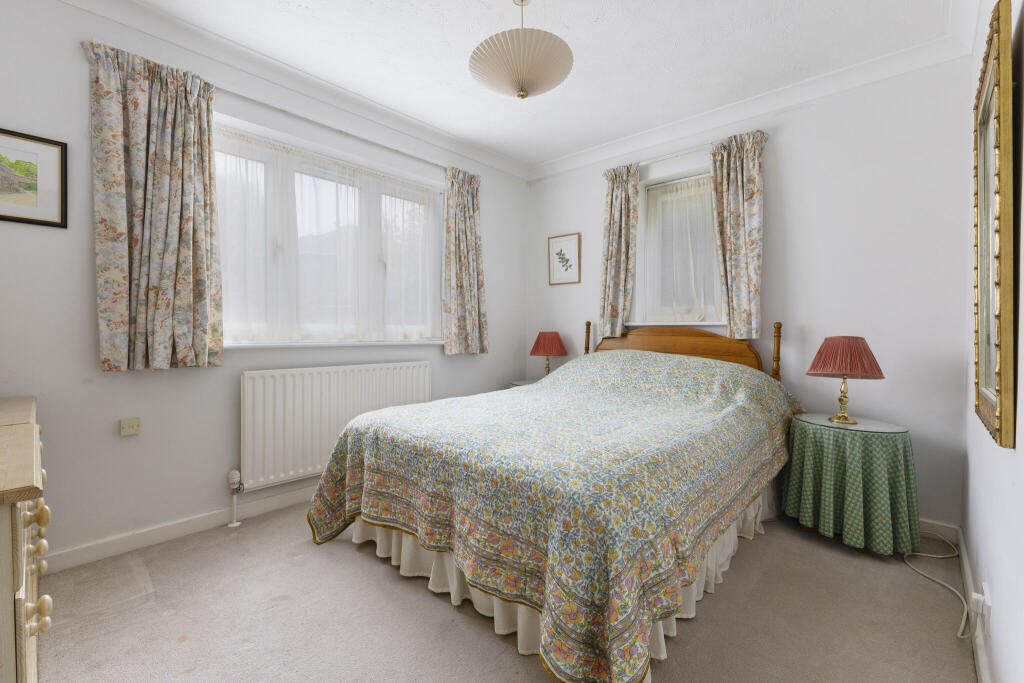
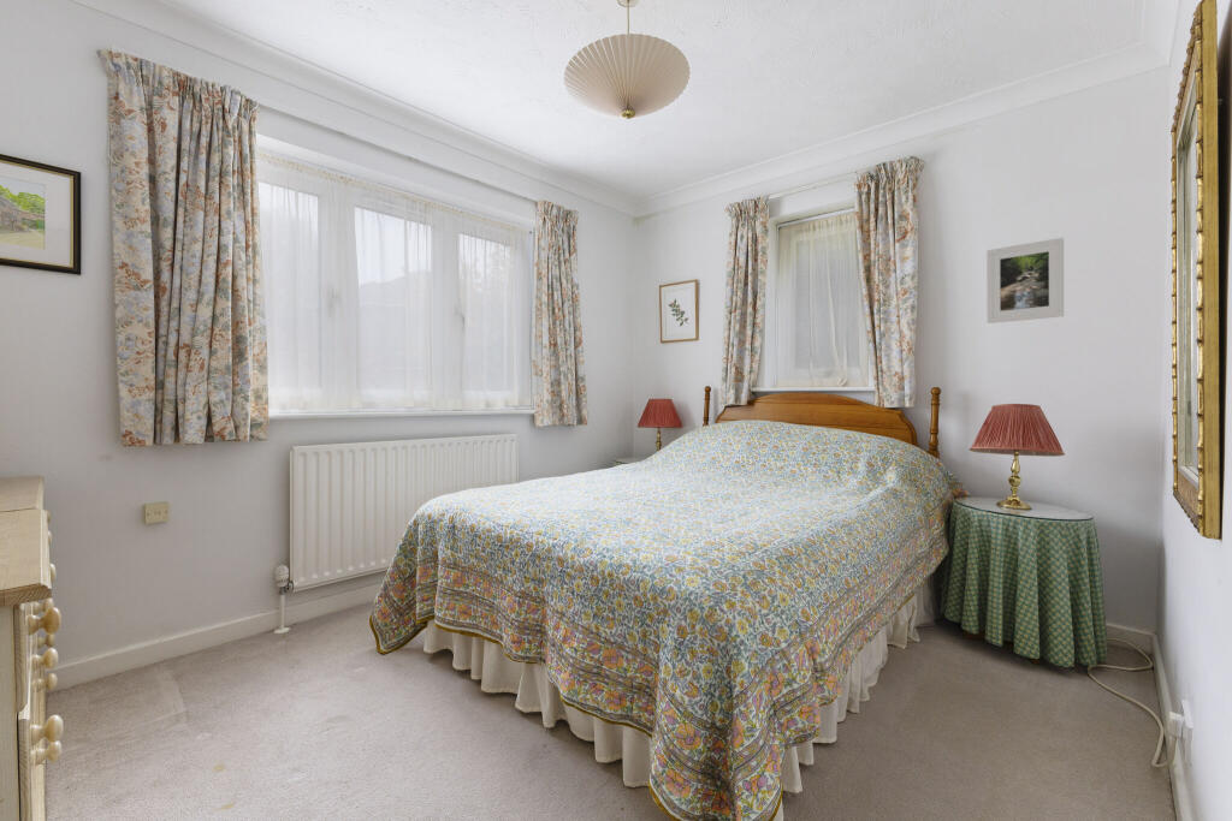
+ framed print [985,237,1065,325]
